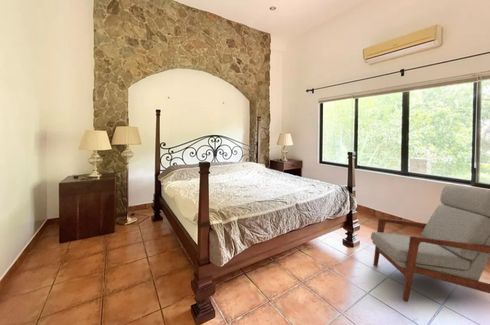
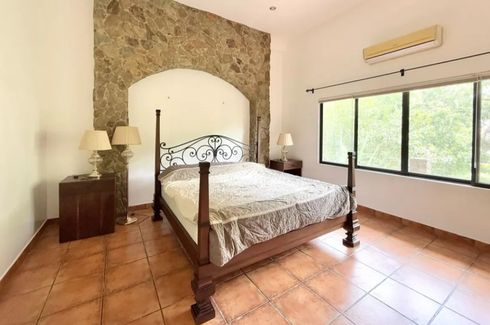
- armchair [370,183,490,303]
